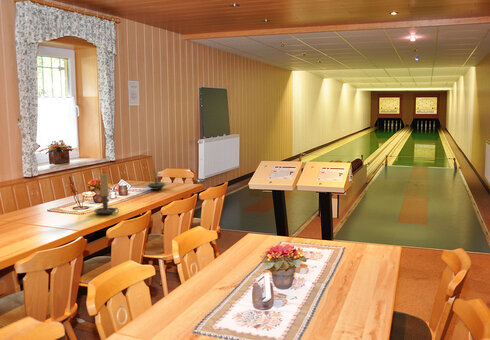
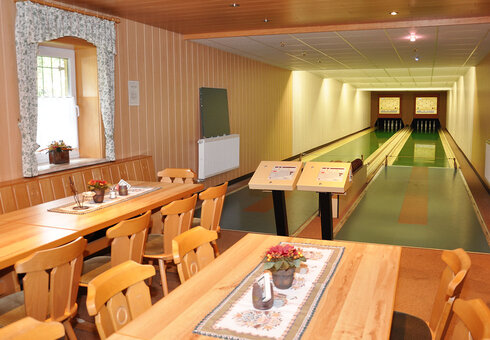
- terrarium [144,167,168,191]
- candle holder [93,173,120,215]
